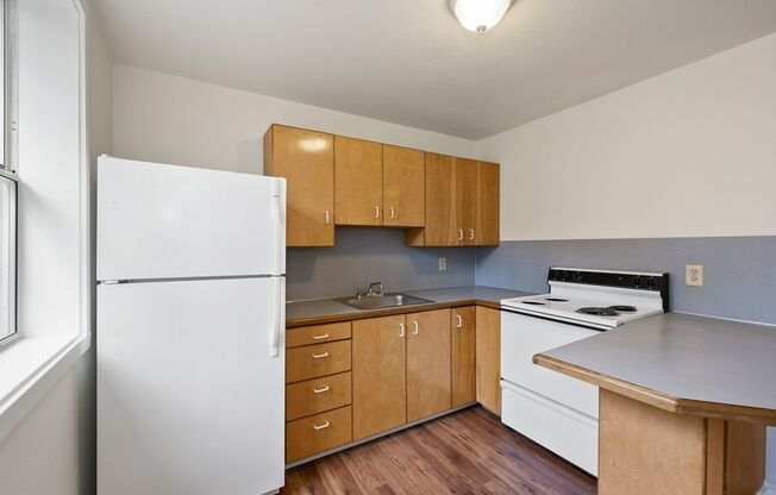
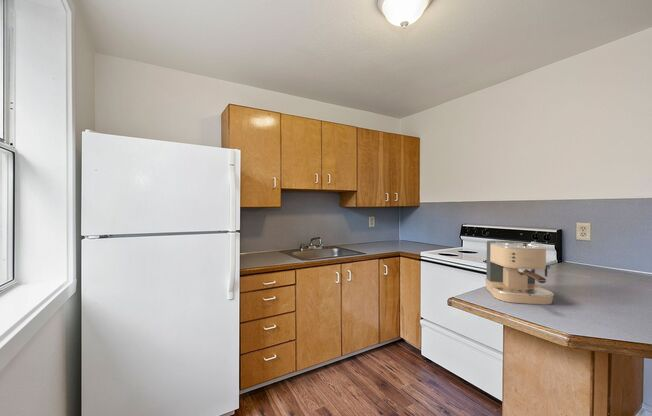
+ coffee maker [485,240,555,305]
